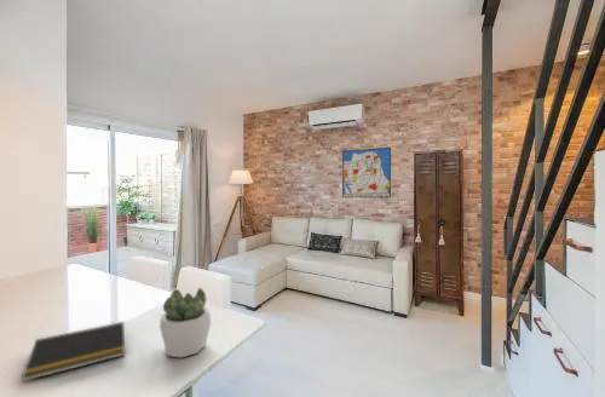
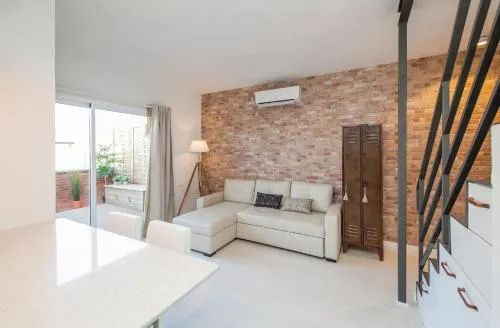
- succulent plant [159,287,212,359]
- notepad [21,321,126,382]
- wall art [341,146,392,198]
